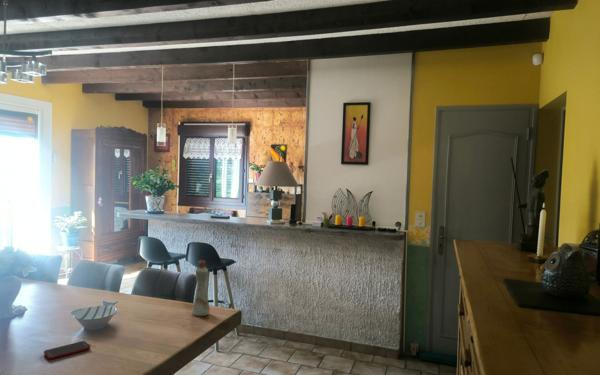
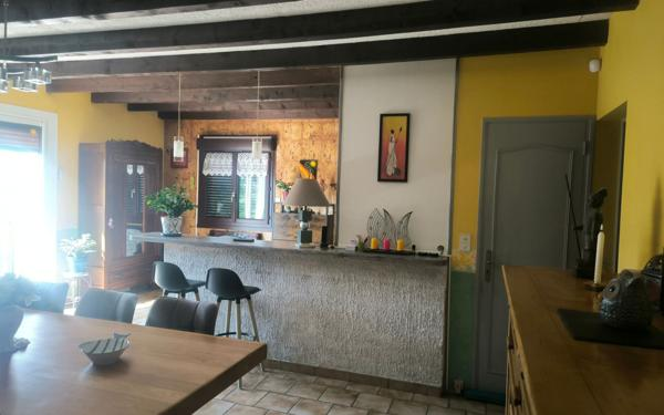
- cell phone [43,340,91,360]
- bottle [191,259,211,317]
